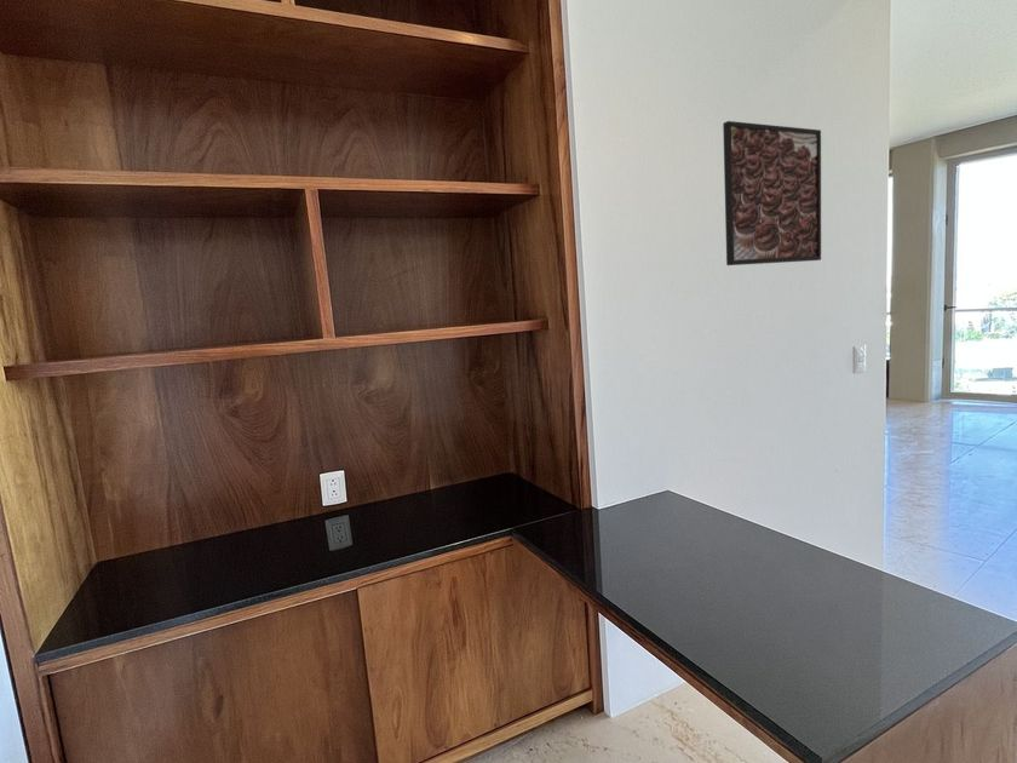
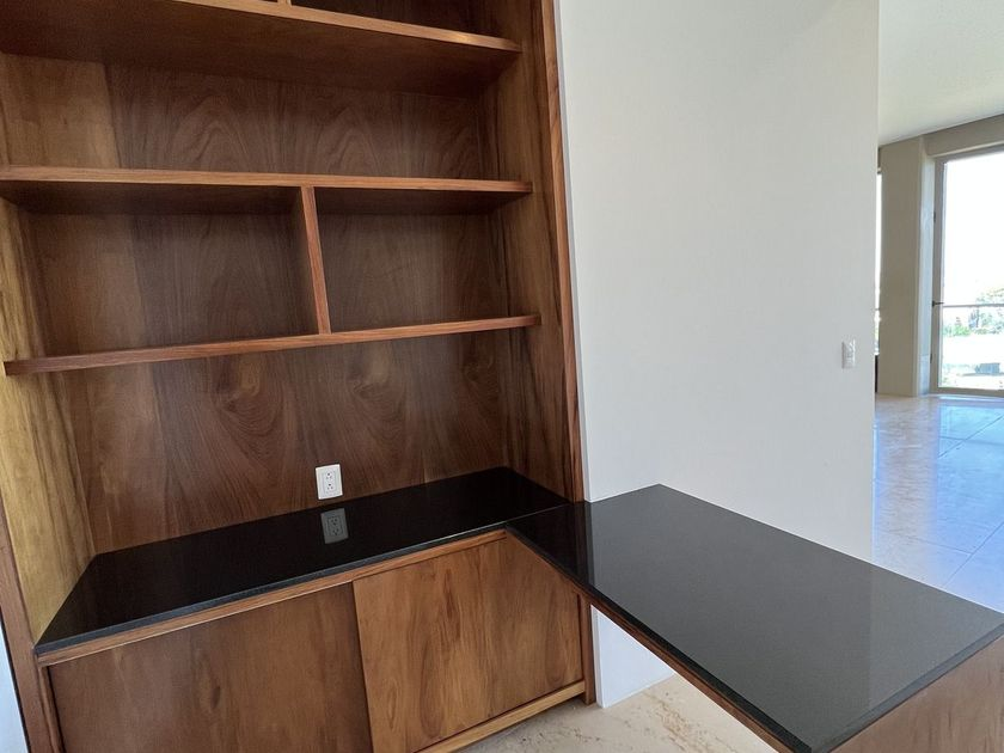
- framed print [722,120,822,266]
